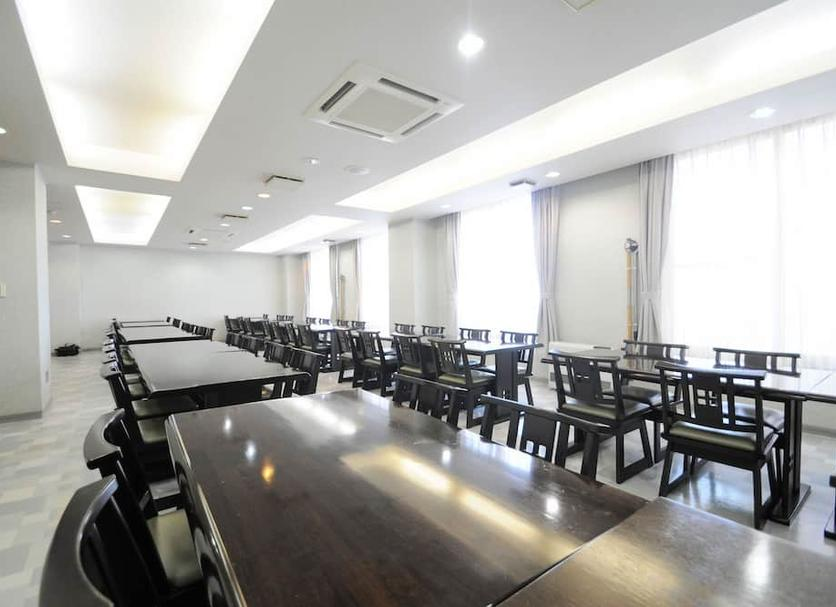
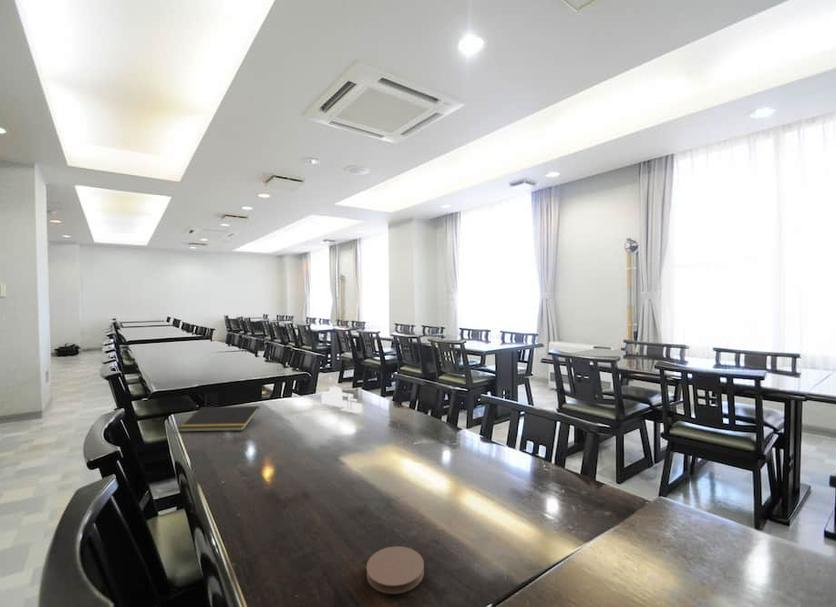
+ coaster [365,545,425,595]
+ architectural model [320,386,363,414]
+ notepad [178,405,260,433]
